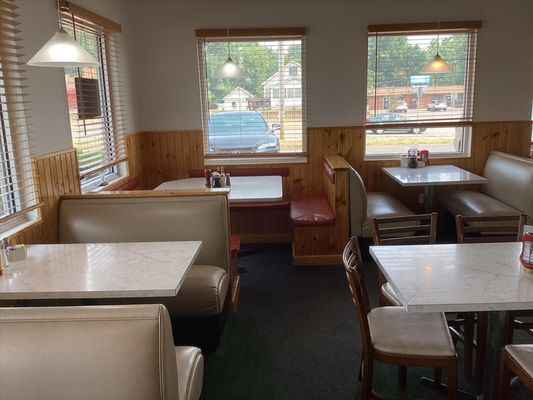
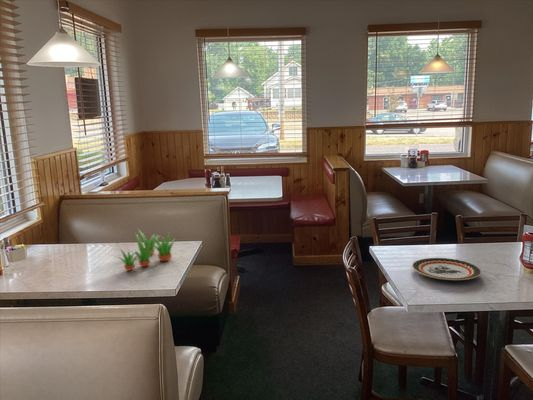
+ plate [411,257,482,281]
+ succulent plant [116,228,178,272]
